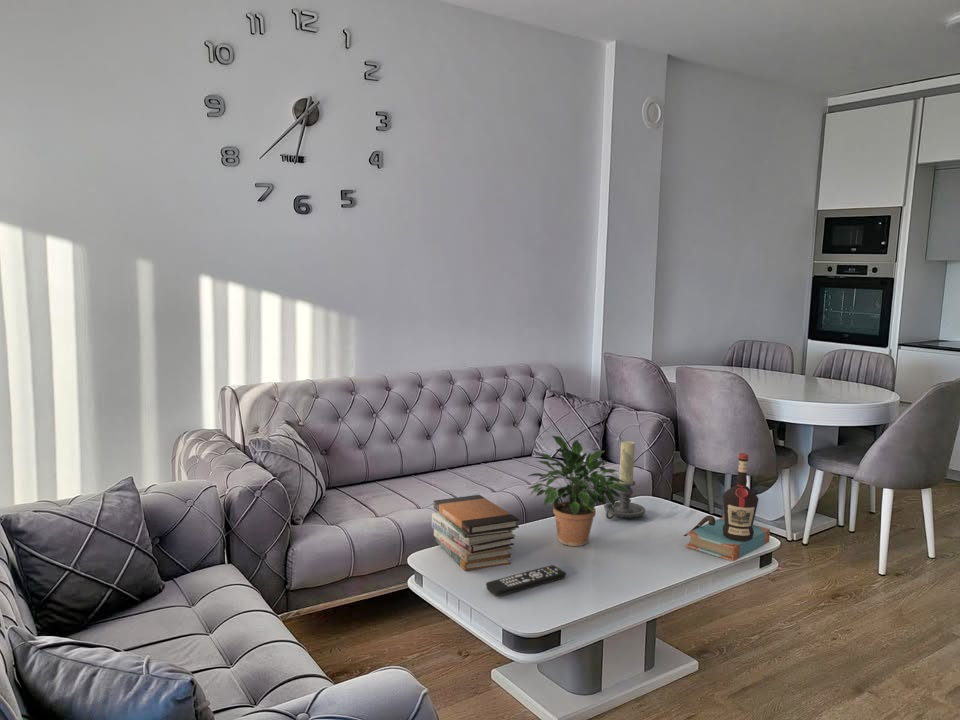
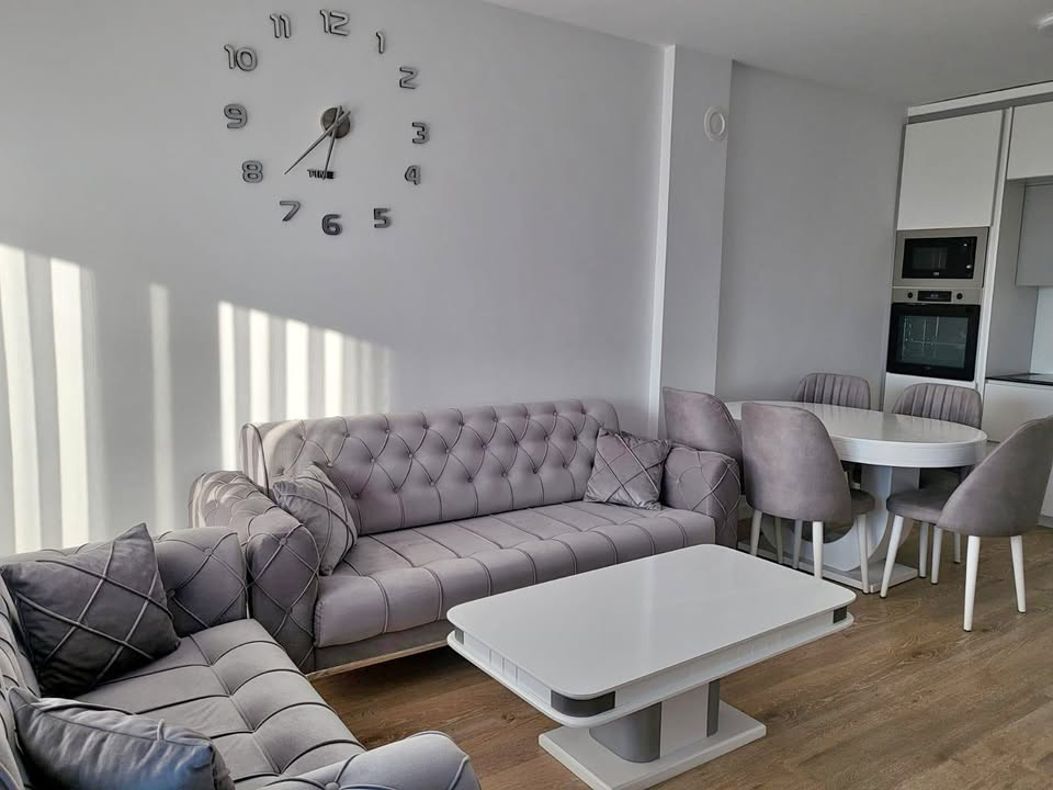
- candle holder [603,440,646,520]
- potted plant [525,435,629,547]
- remote control [485,564,567,597]
- book stack [431,494,520,571]
- bottle [683,452,771,562]
